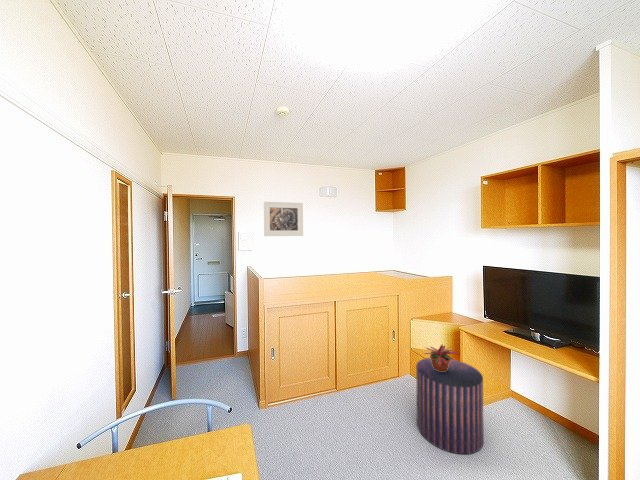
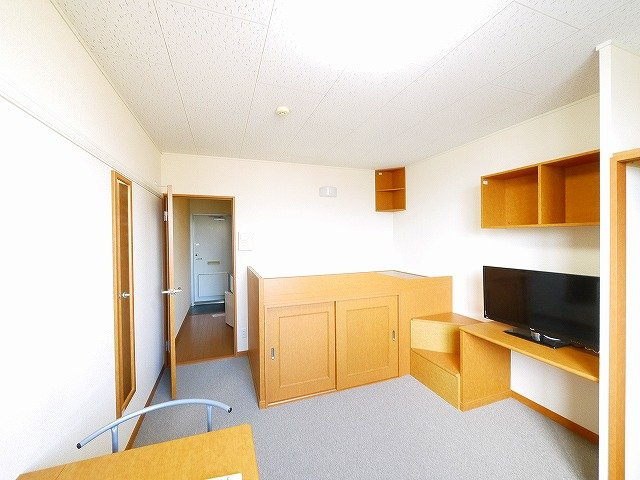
- stool [415,357,484,455]
- potted plant [421,343,459,371]
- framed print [263,201,304,237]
